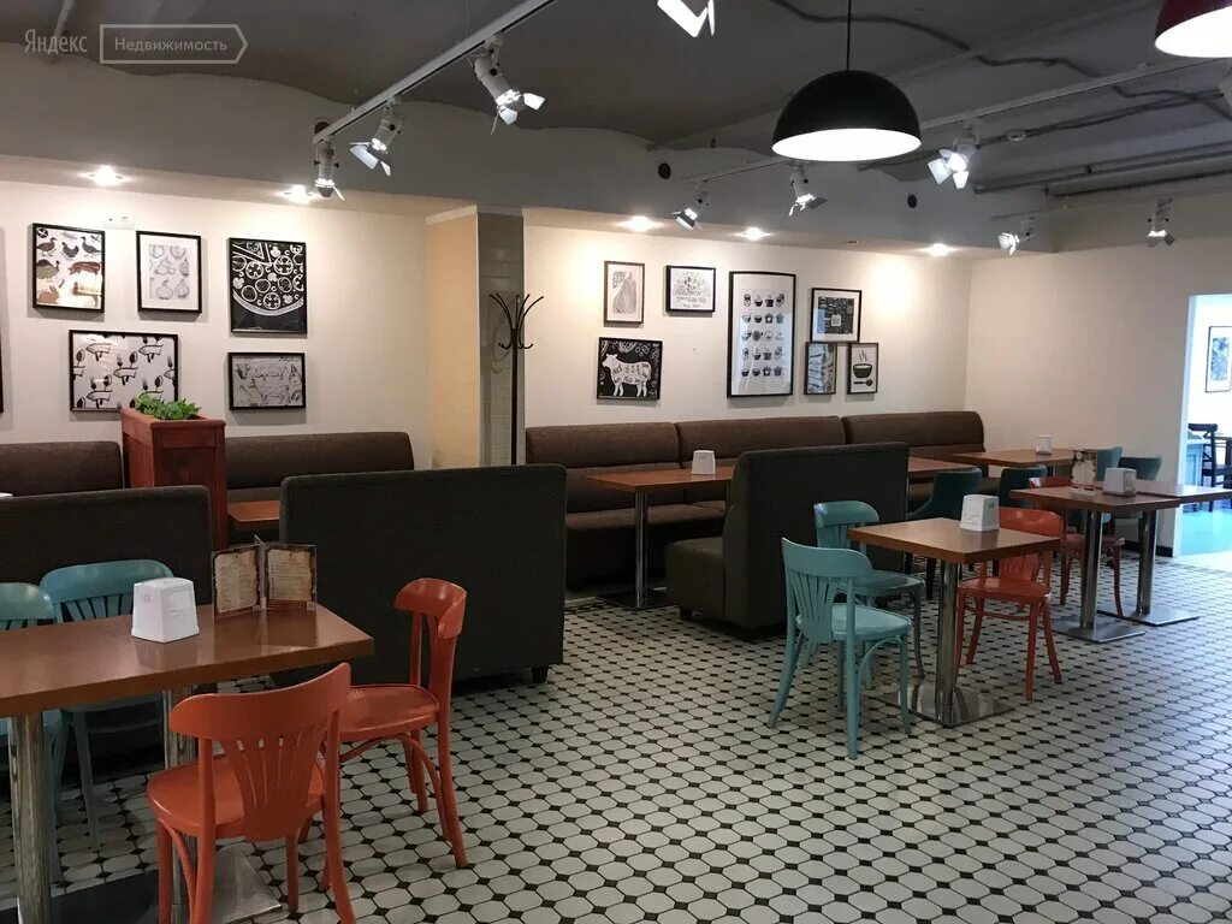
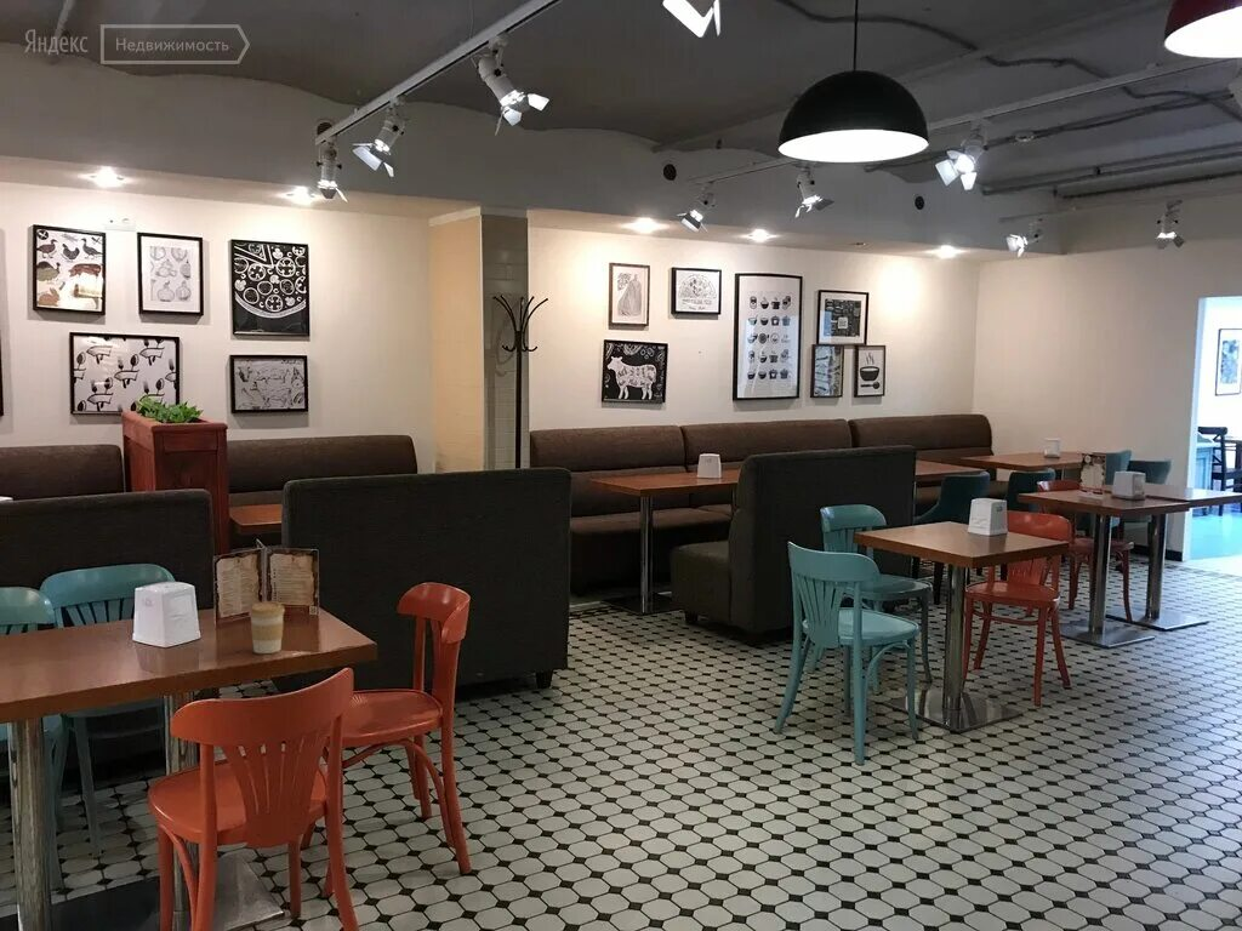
+ coffee cup [247,600,286,655]
